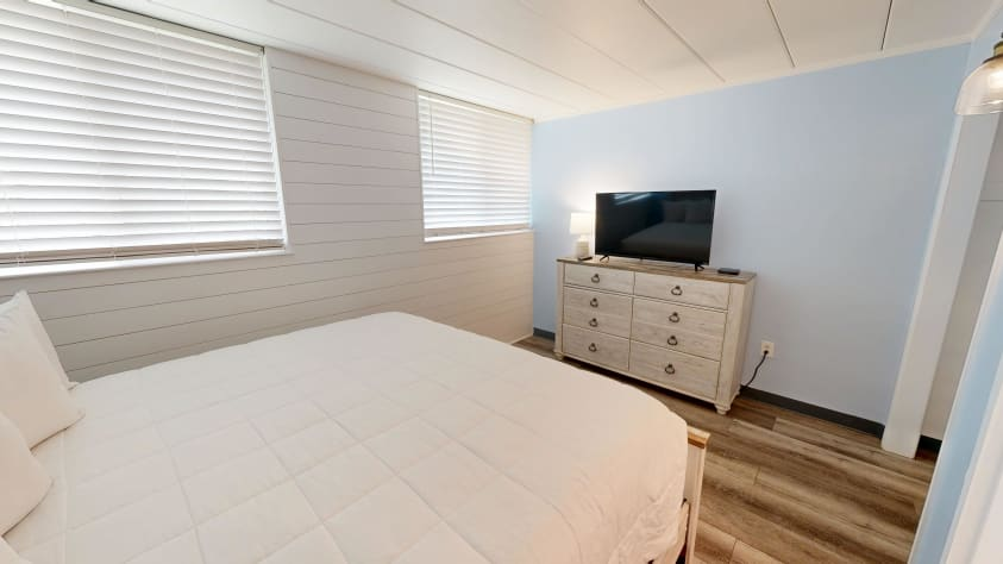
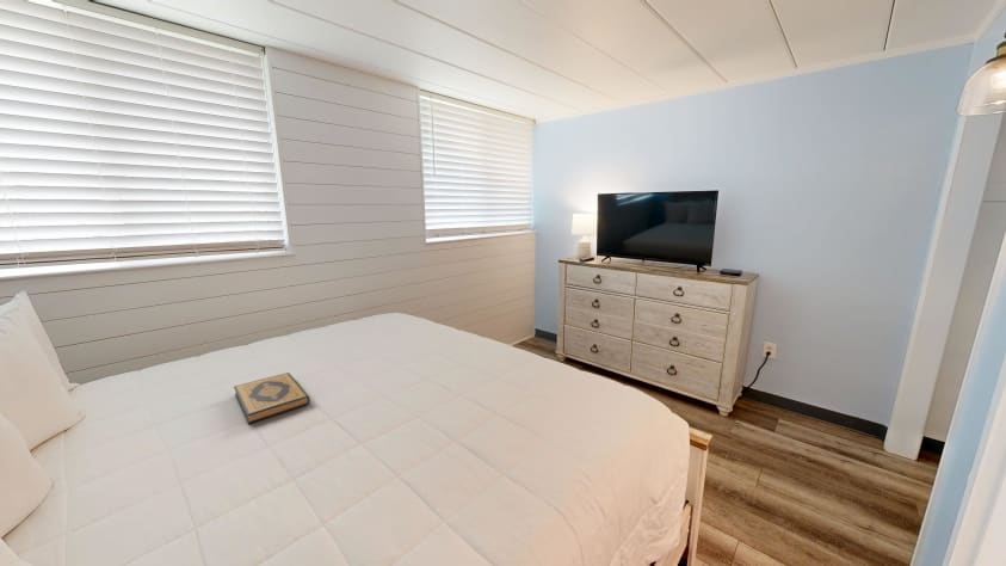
+ hardback book [233,371,311,425]
